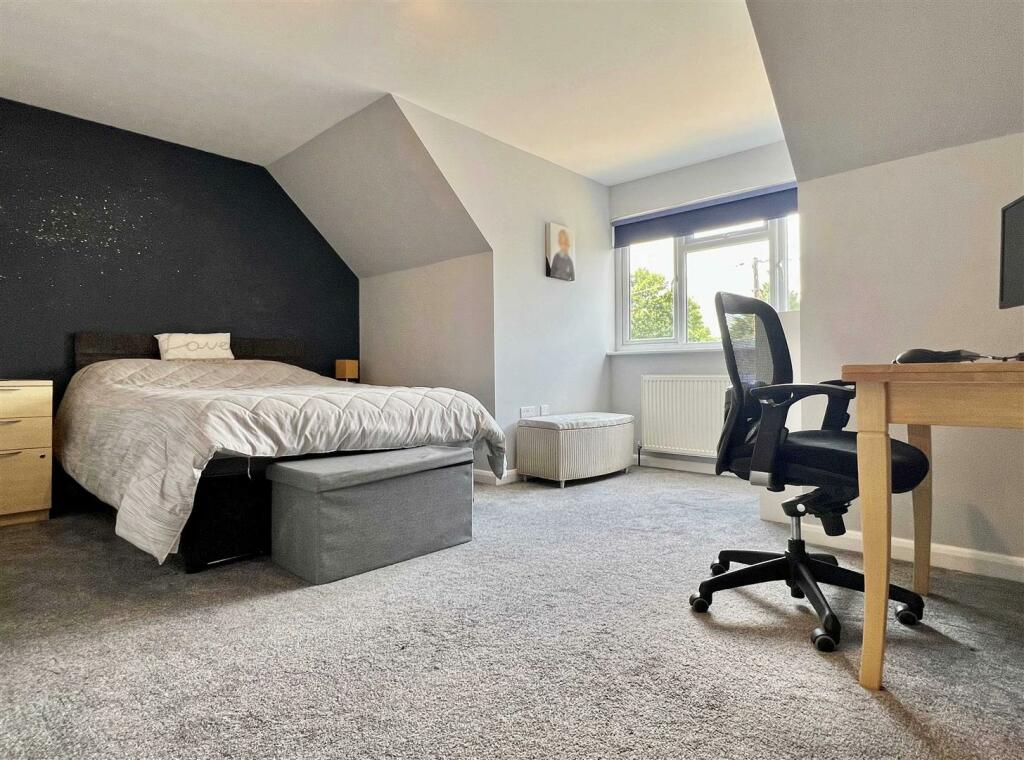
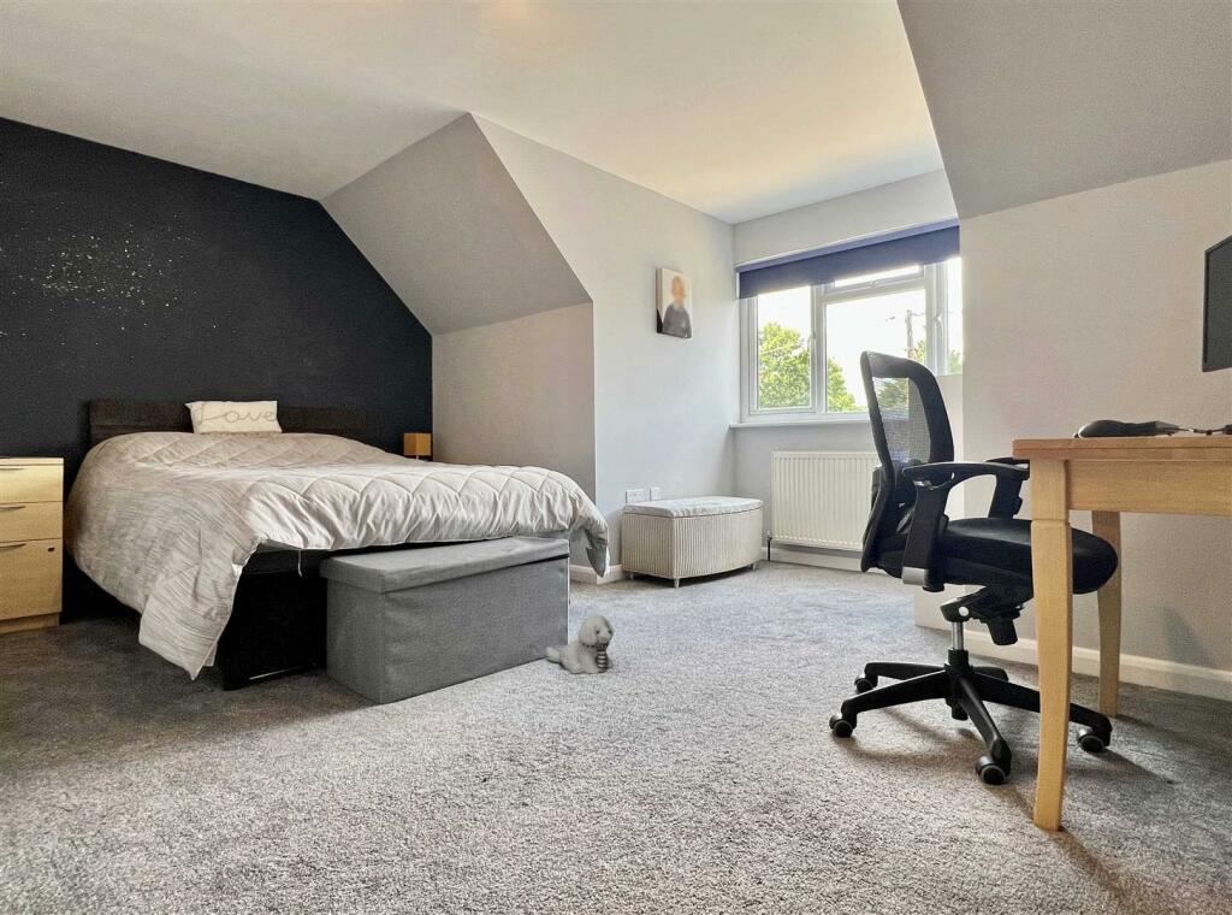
+ plush toy [545,614,615,675]
